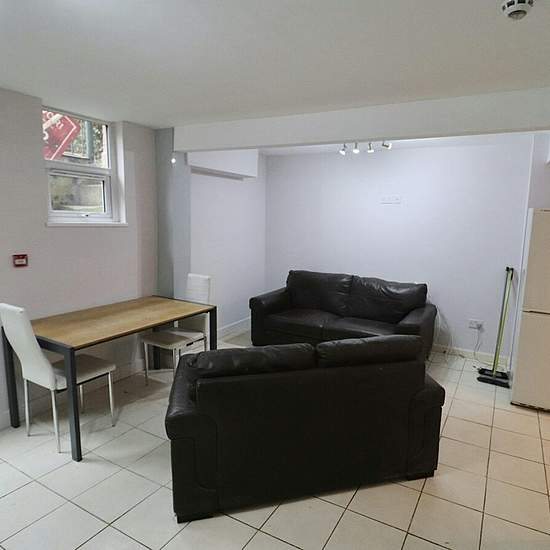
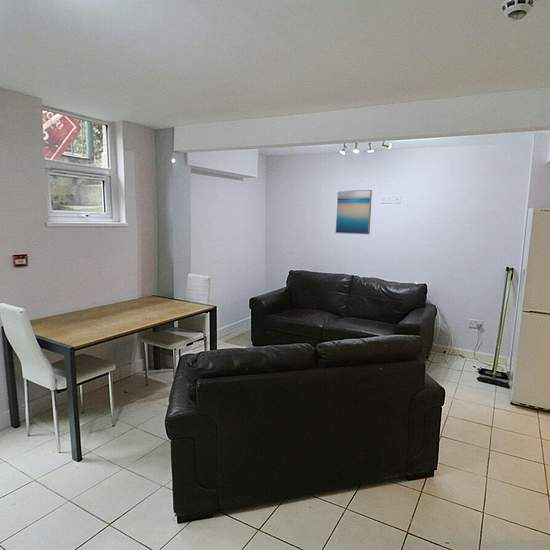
+ wall art [334,189,373,235]
